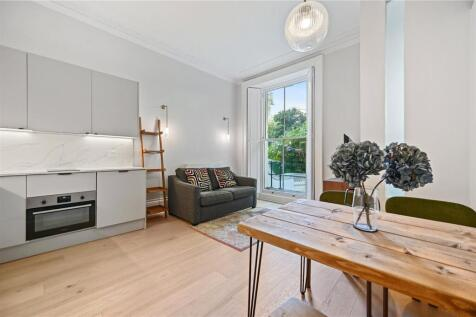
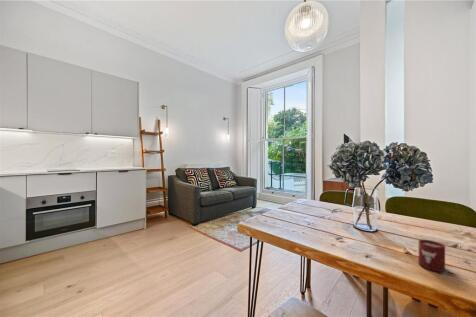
+ cup [417,239,446,273]
